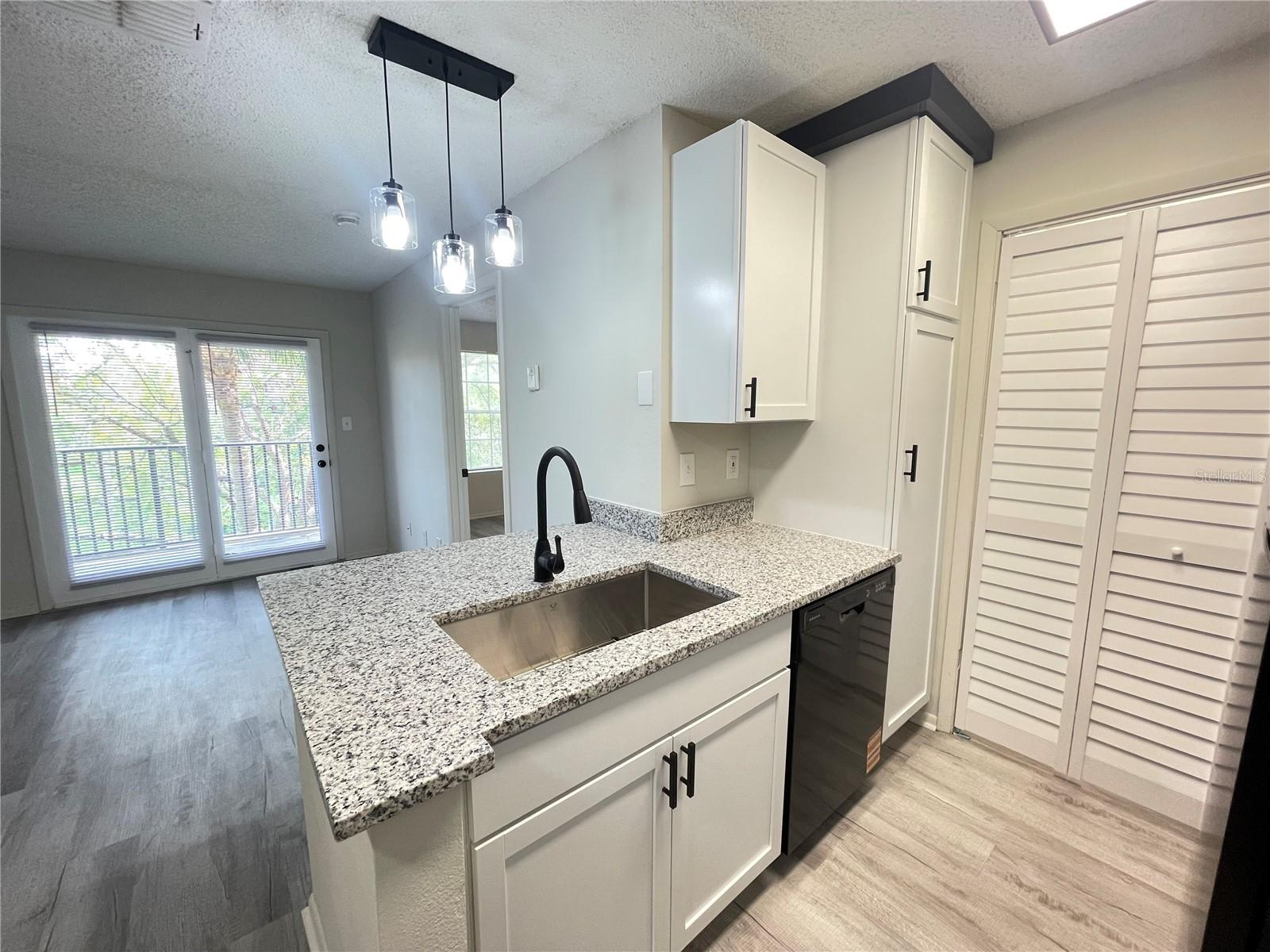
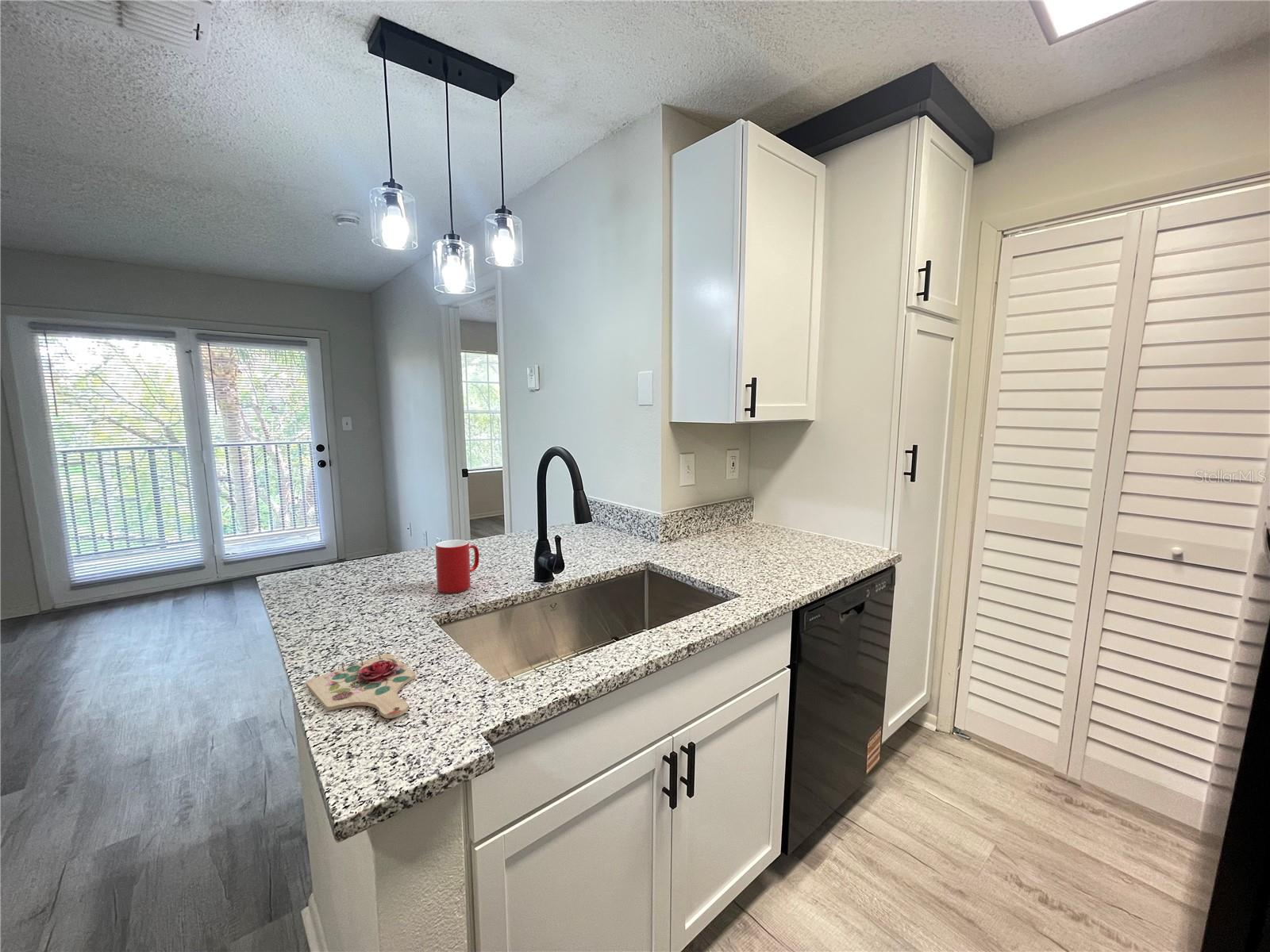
+ cutting board [305,650,417,720]
+ cup [435,539,480,593]
